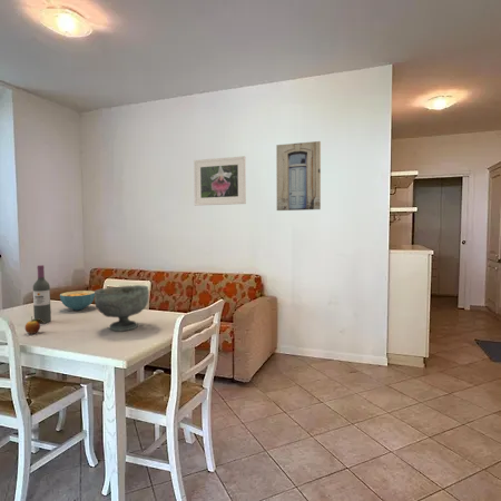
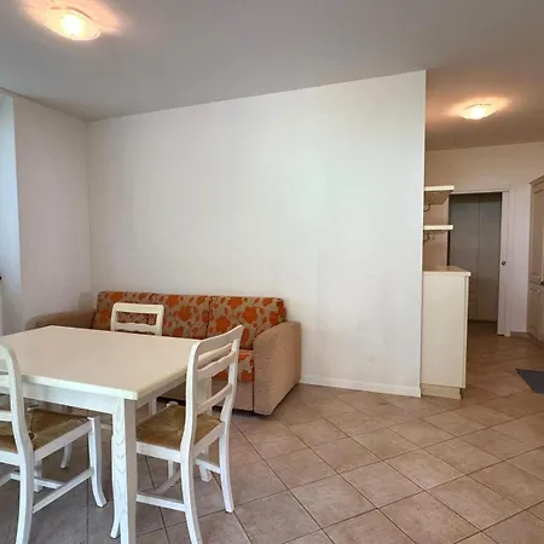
- wall art [275,140,322,212]
- wine bottle [32,264,52,323]
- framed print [193,155,247,207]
- fruit [24,315,49,335]
- cereal bowl [59,289,96,312]
- decorative bowl [94,284,150,332]
